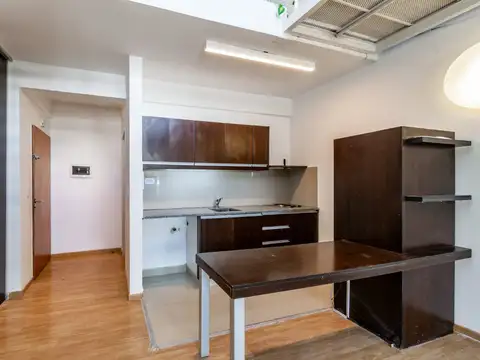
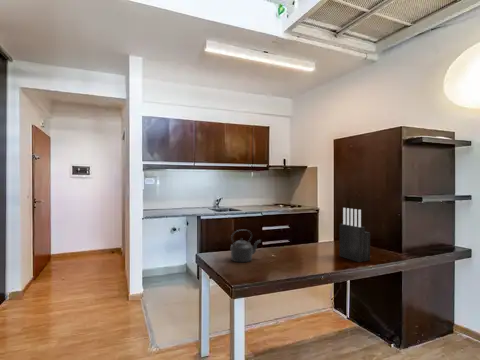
+ knife block [338,207,371,263]
+ kettle [230,229,262,263]
